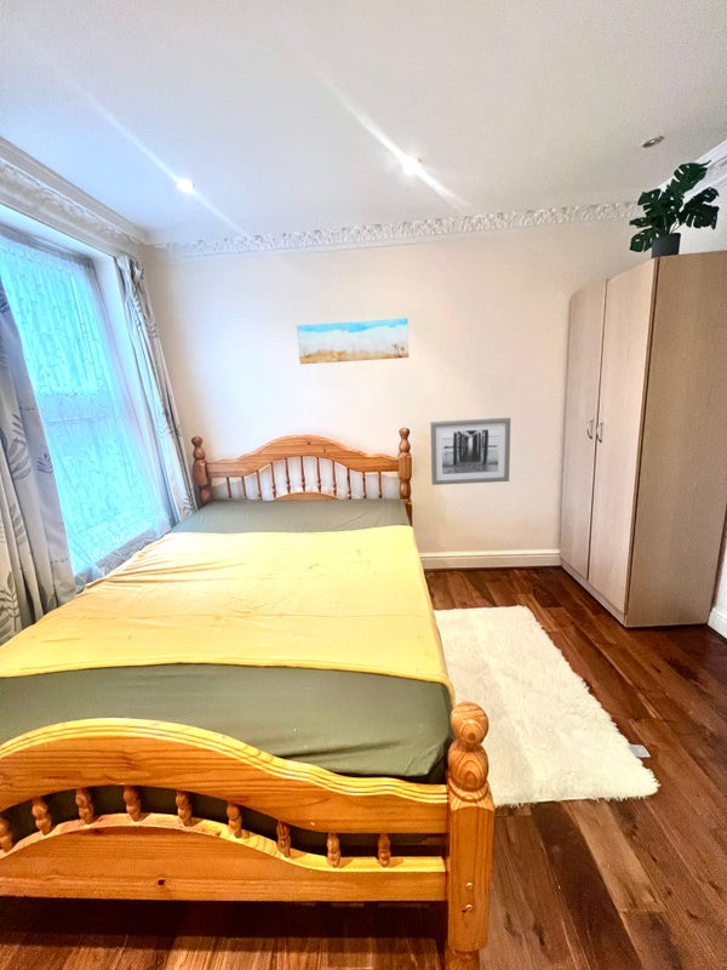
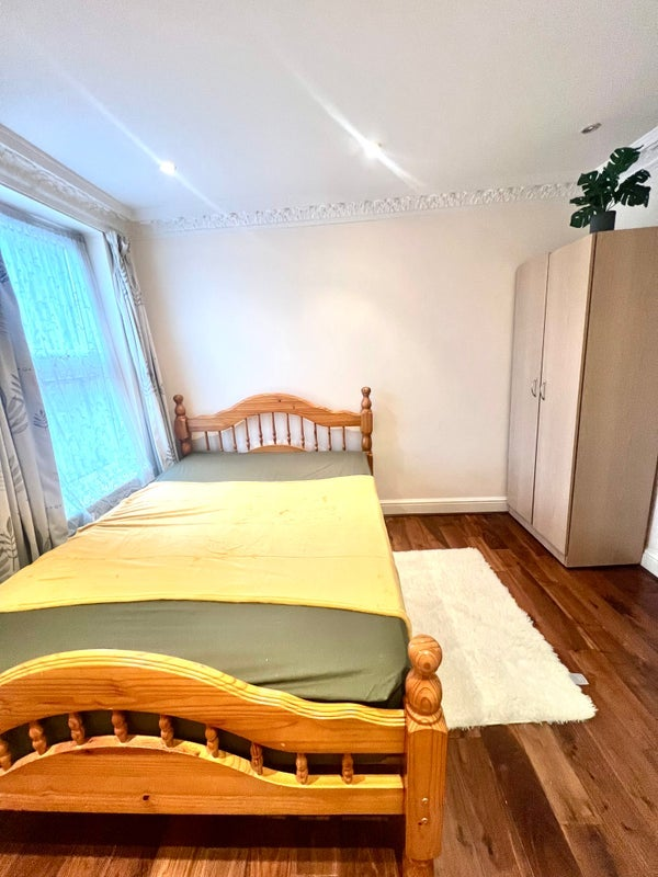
- wall art [296,316,410,365]
- wall art [429,417,511,486]
